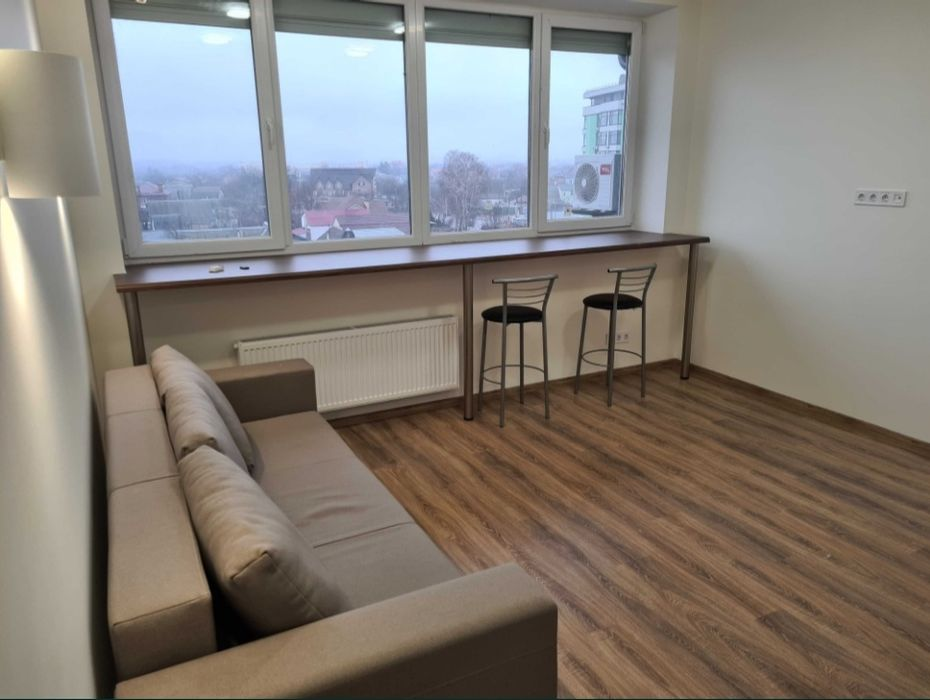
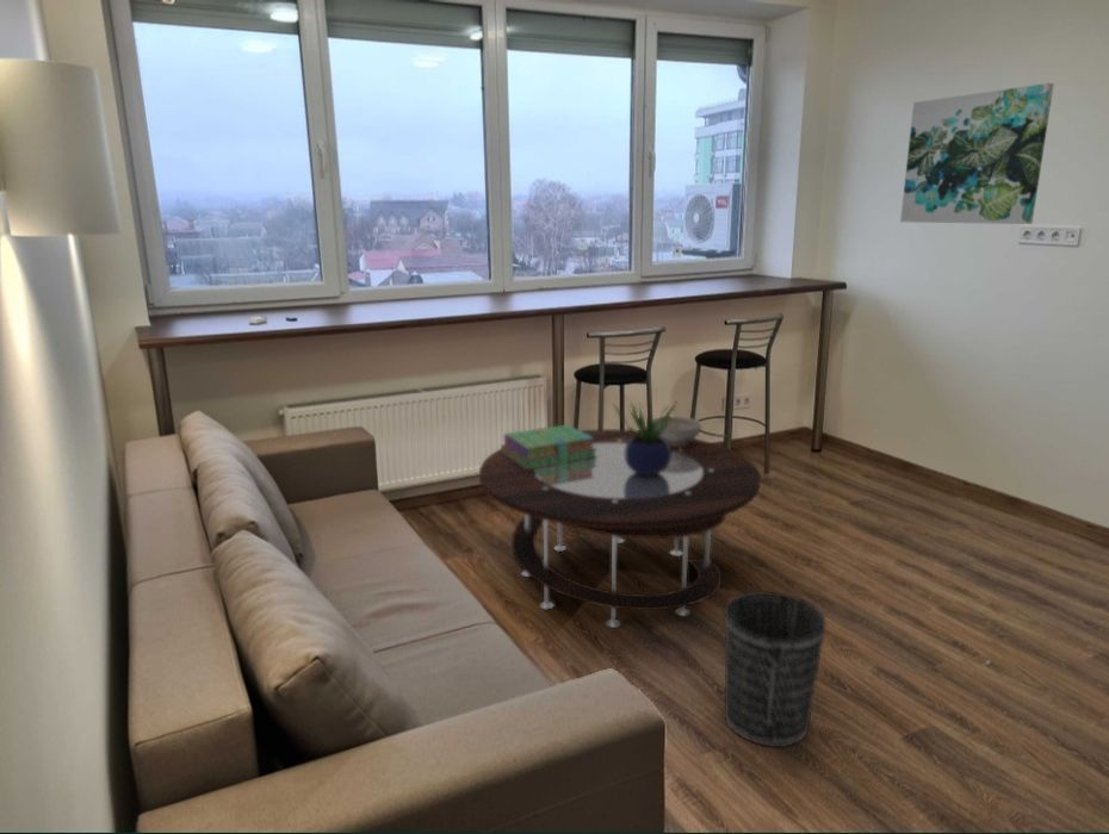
+ coffee table [478,428,762,629]
+ wastebasket [724,590,828,748]
+ stack of books [500,424,597,469]
+ wall art [899,82,1055,225]
+ potted plant [613,399,679,475]
+ decorative bowl [652,416,704,447]
